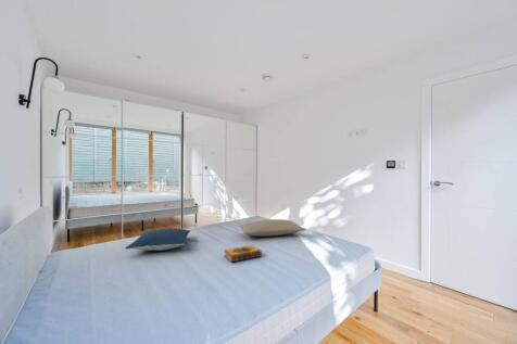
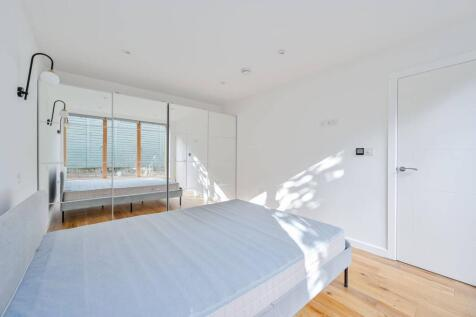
- pillow [124,228,191,252]
- pillow [238,218,307,238]
- hardback book [223,244,263,264]
